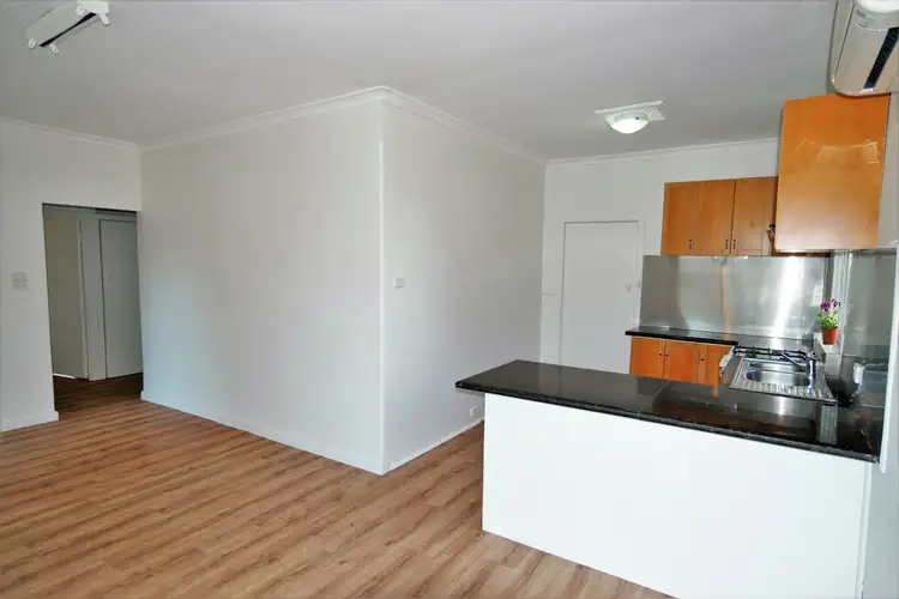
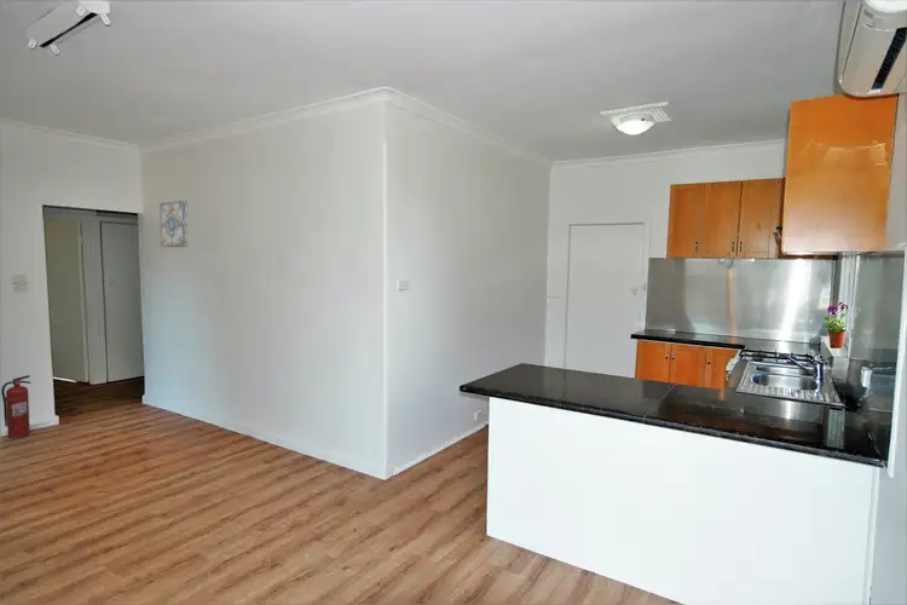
+ wall art [158,200,189,248]
+ fire extinguisher [0,374,33,439]
